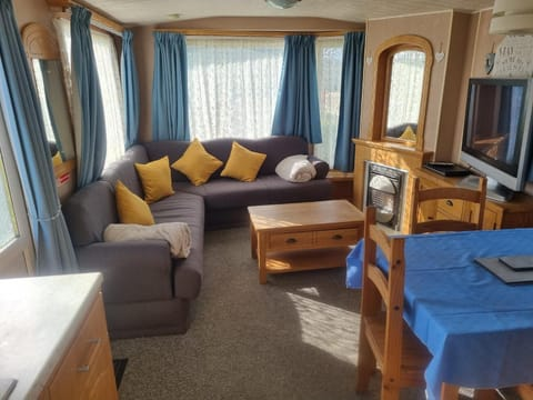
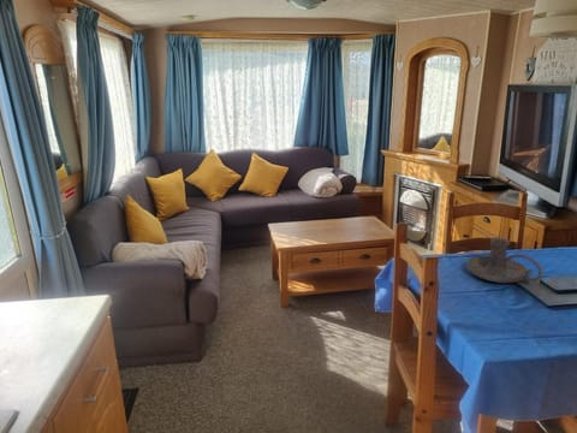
+ candle holder [465,237,543,284]
